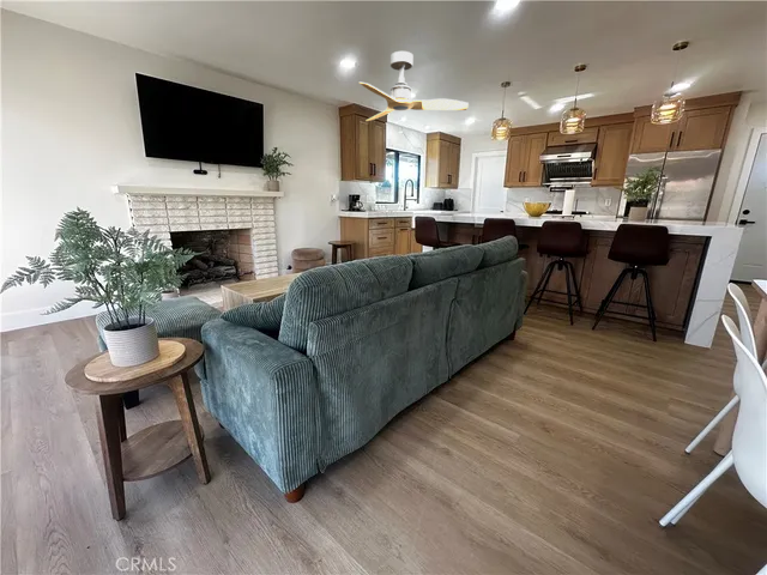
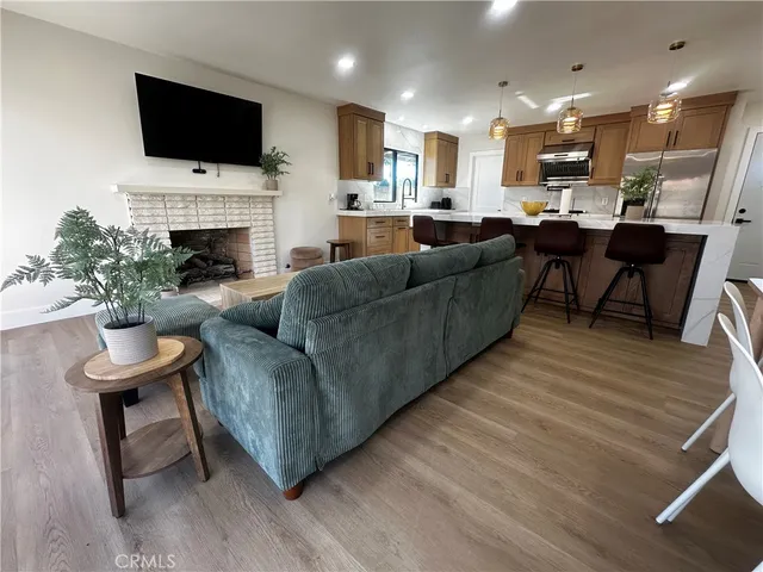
- ceiling fan [358,50,470,122]
